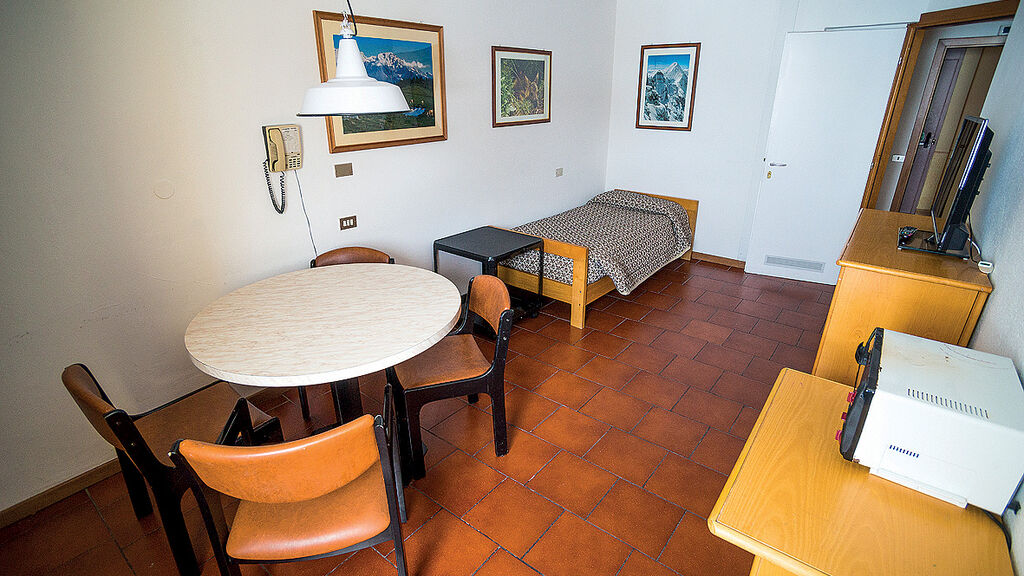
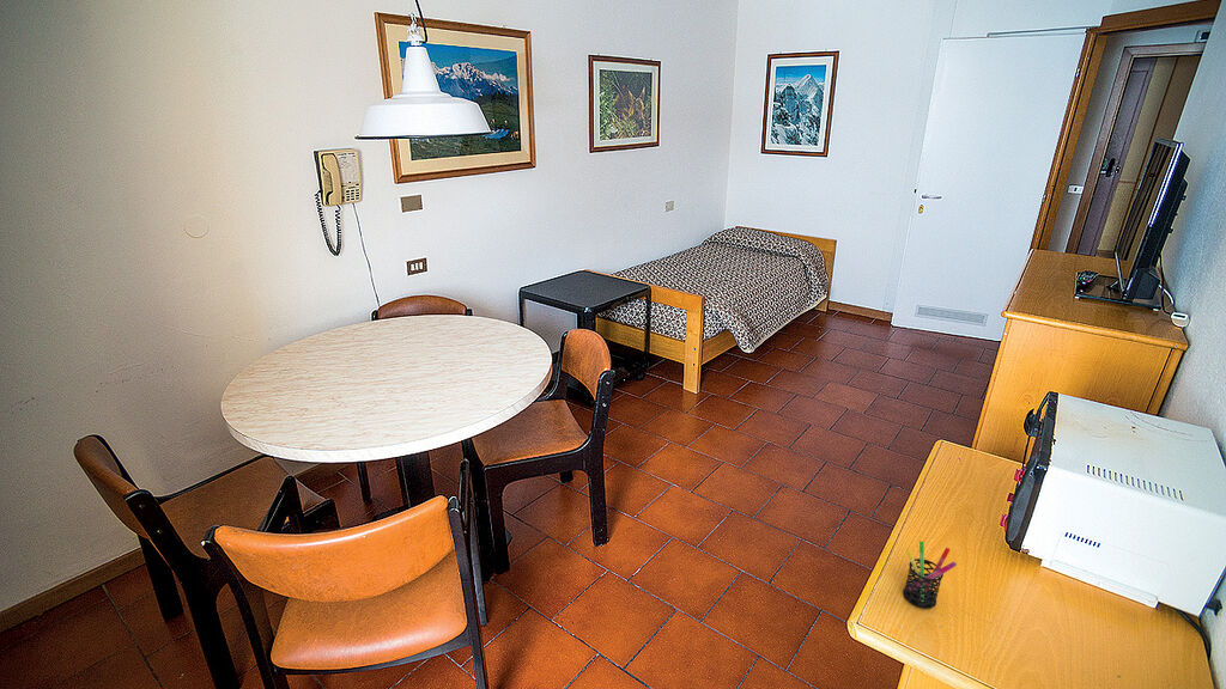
+ pen holder [902,539,958,610]
